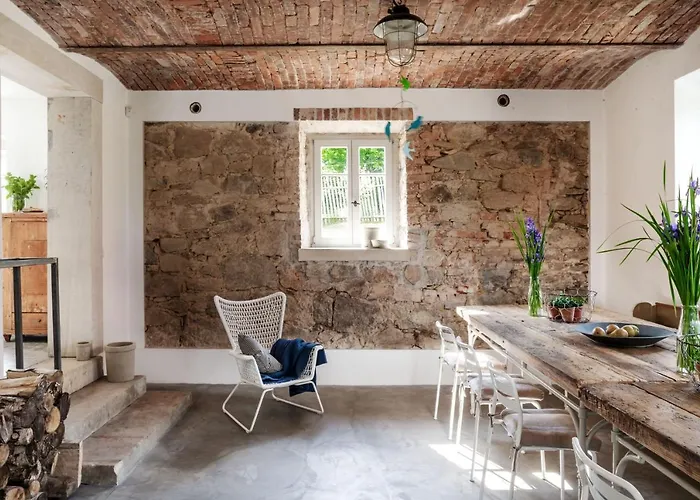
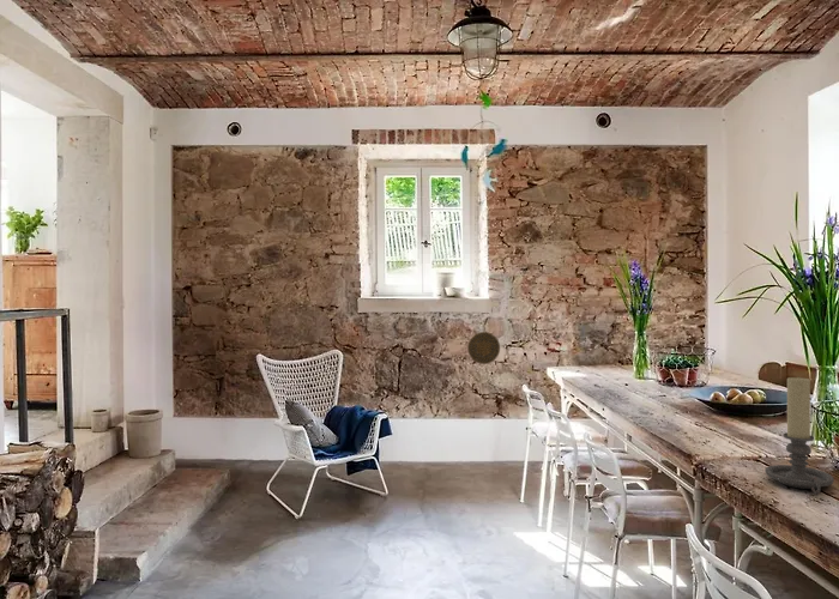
+ decorative plate [466,331,501,365]
+ candle holder [763,375,835,495]
